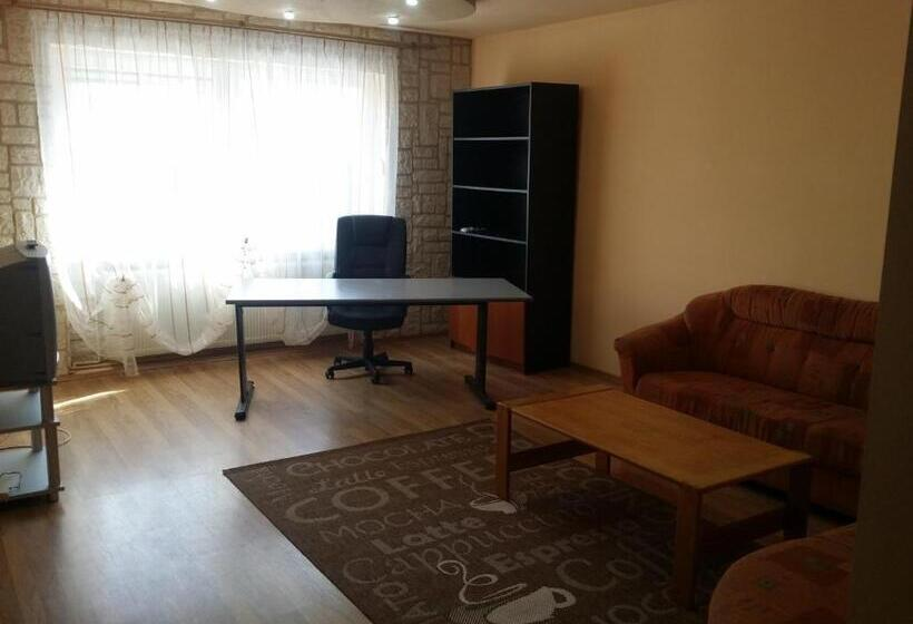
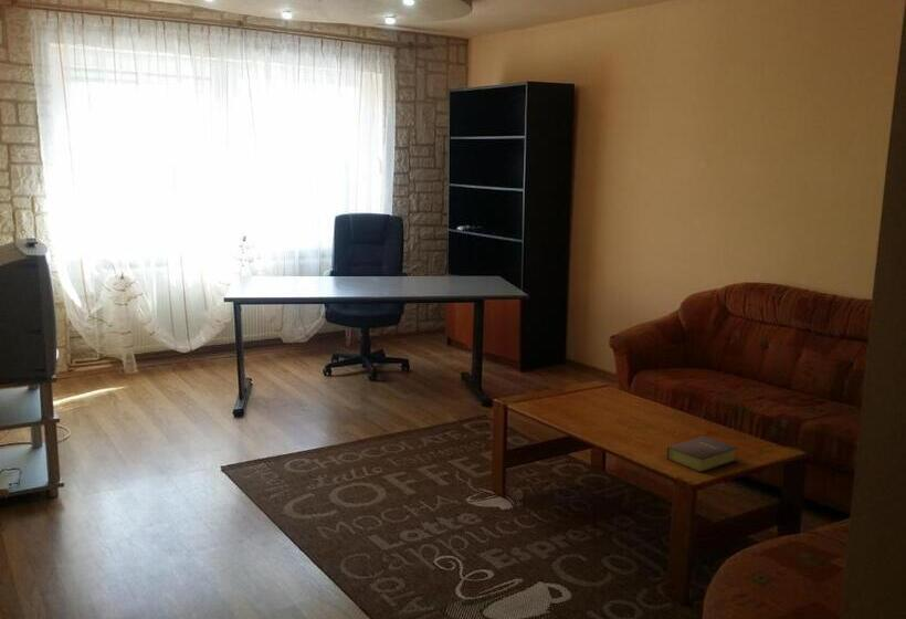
+ bible [665,434,738,473]
